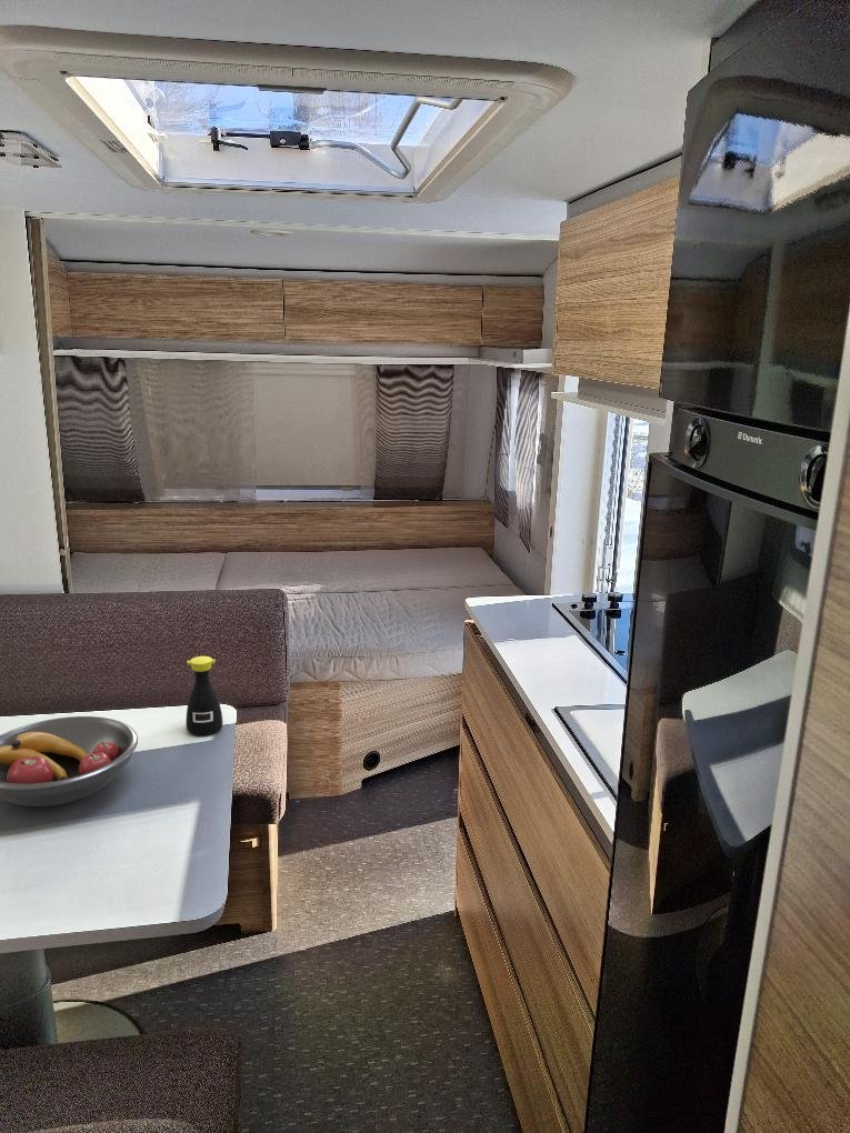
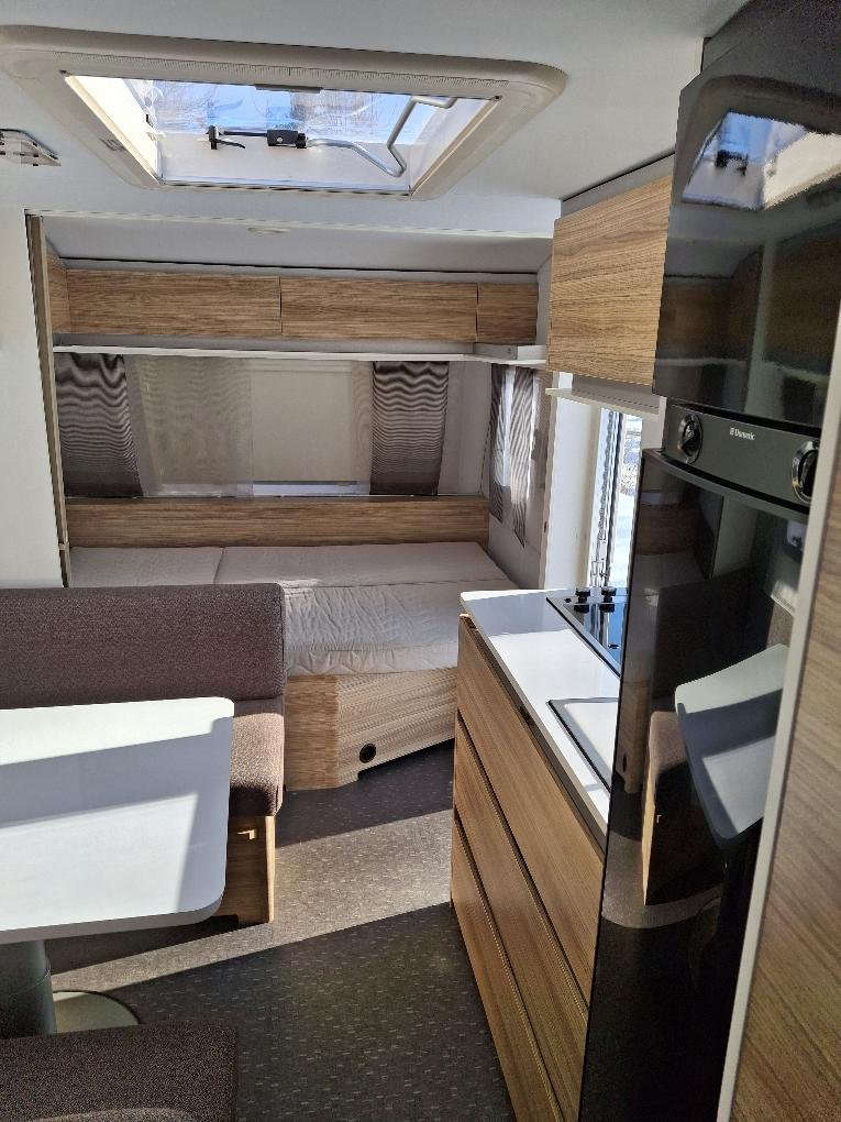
- bottle [186,655,223,736]
- fruit bowl [0,715,139,808]
